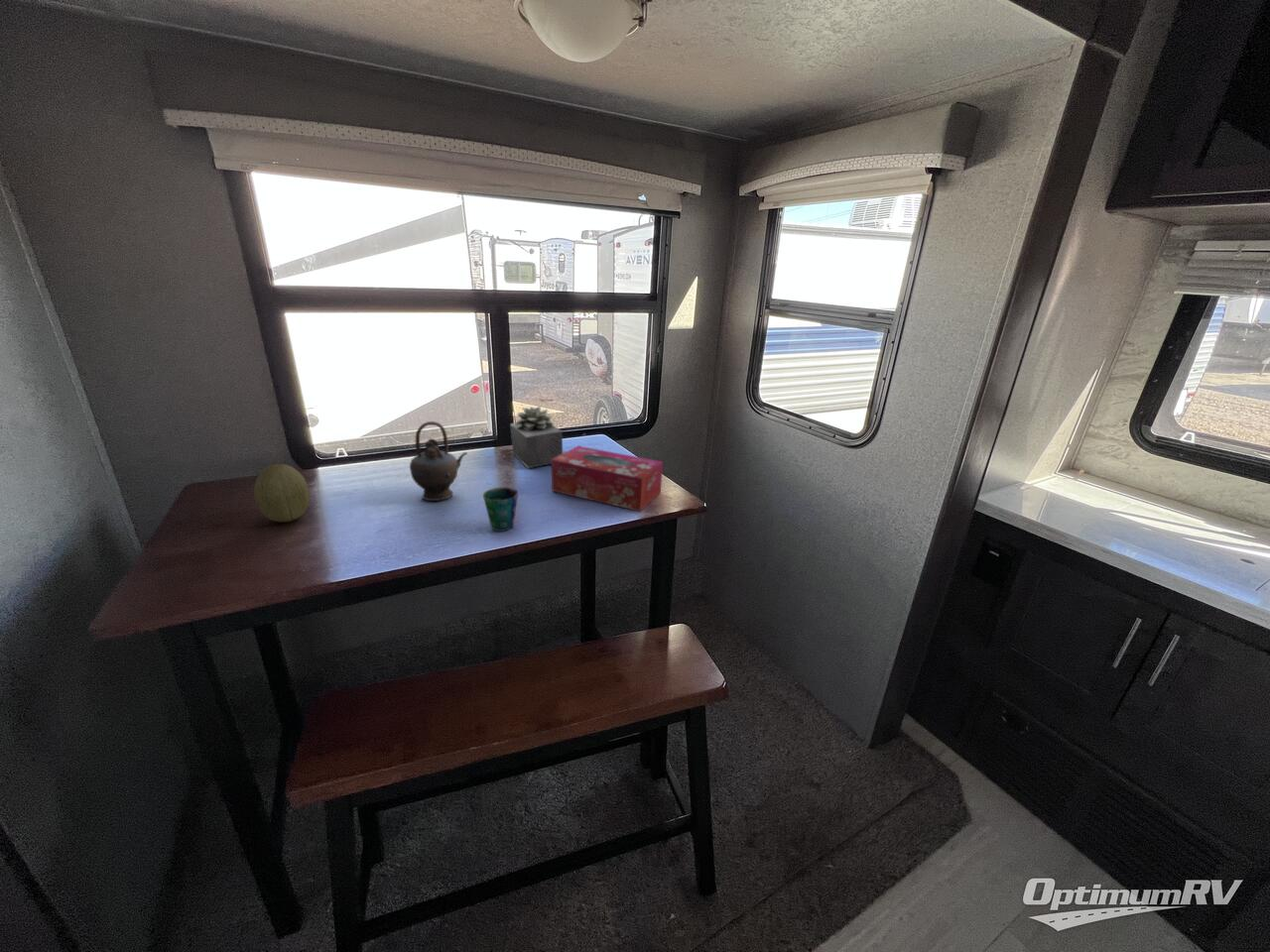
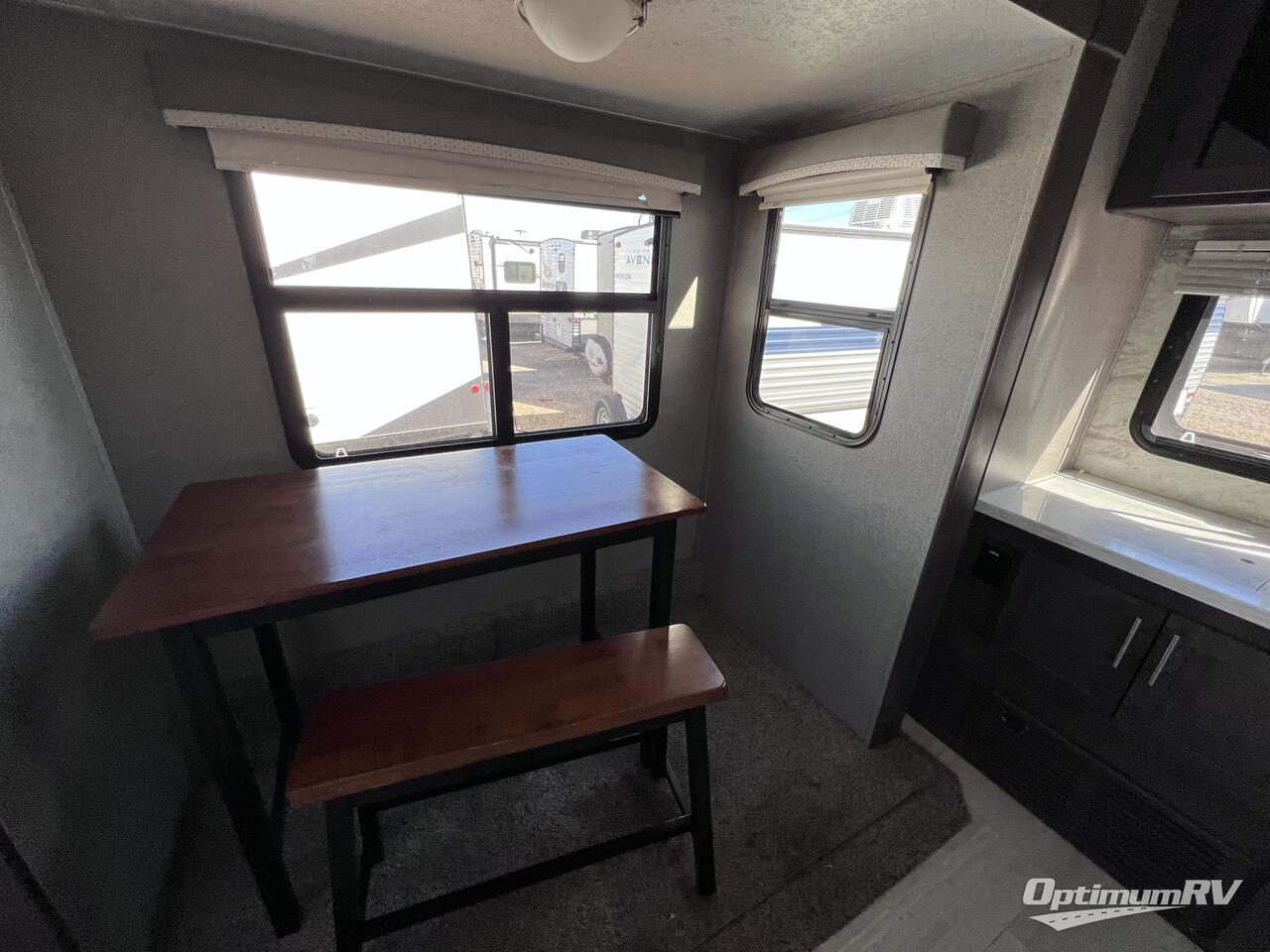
- tissue box [551,445,664,513]
- fruit [253,463,311,523]
- cup [482,486,519,533]
- succulent plant [509,406,564,469]
- teapot [409,420,468,502]
